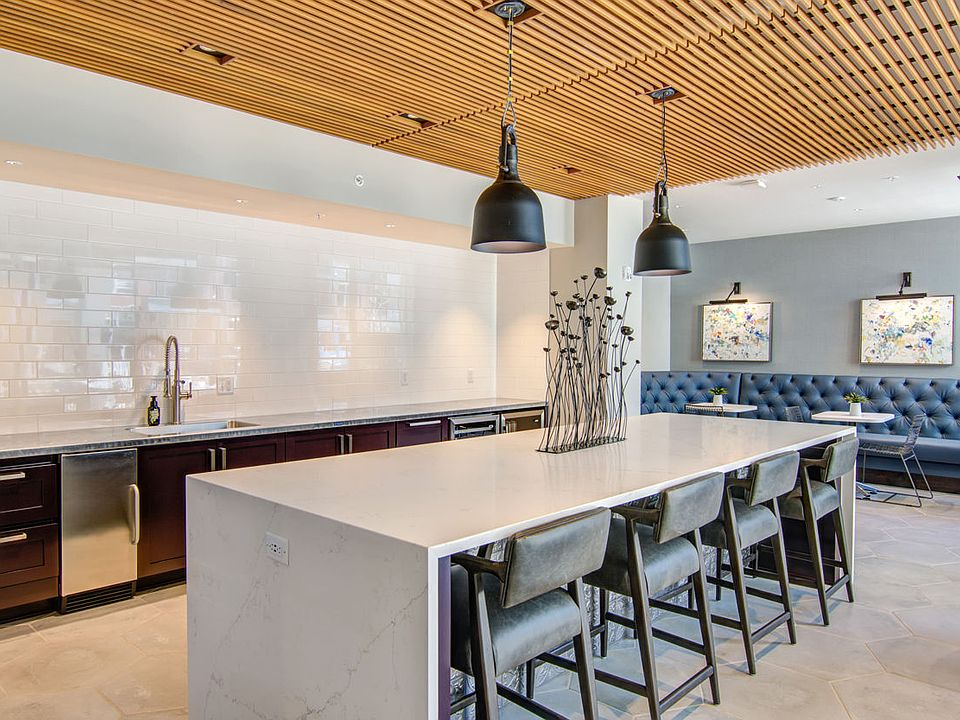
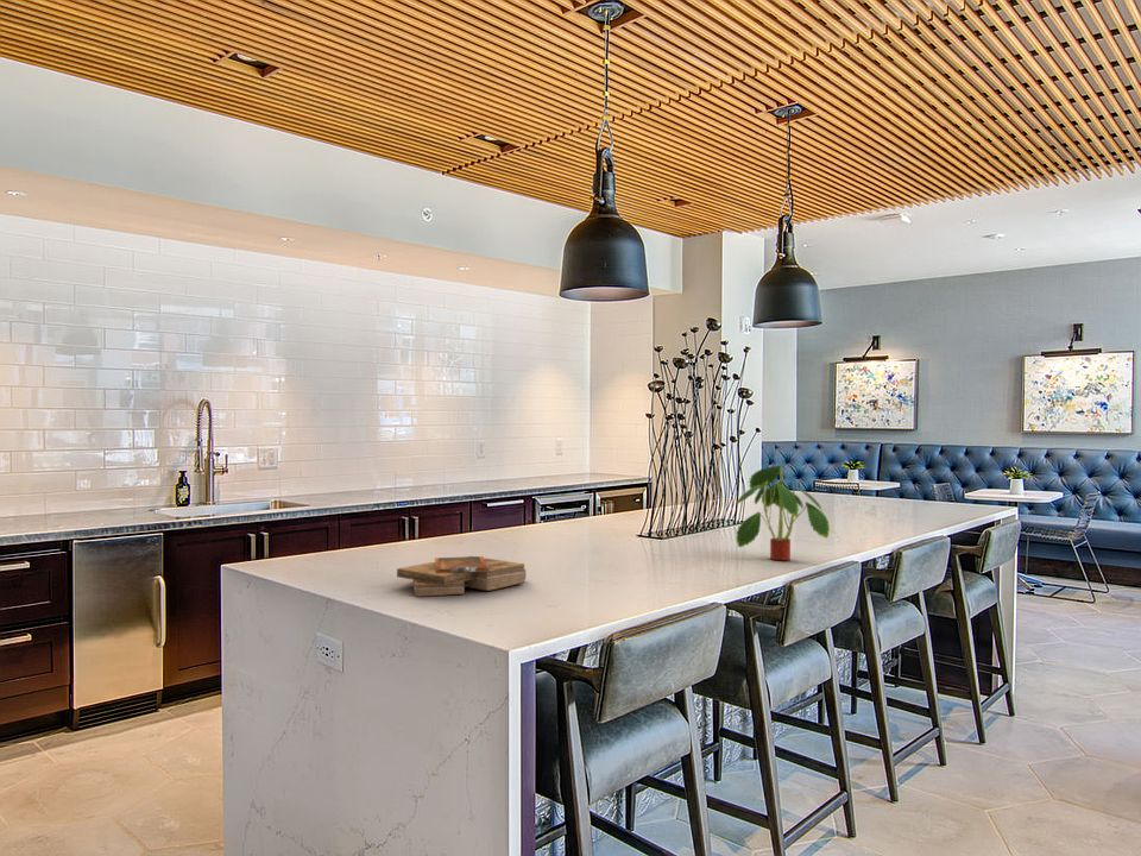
+ clipboard [396,555,527,598]
+ plant [735,465,831,561]
